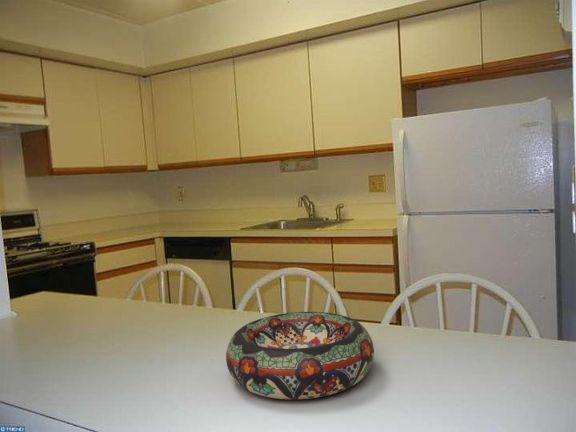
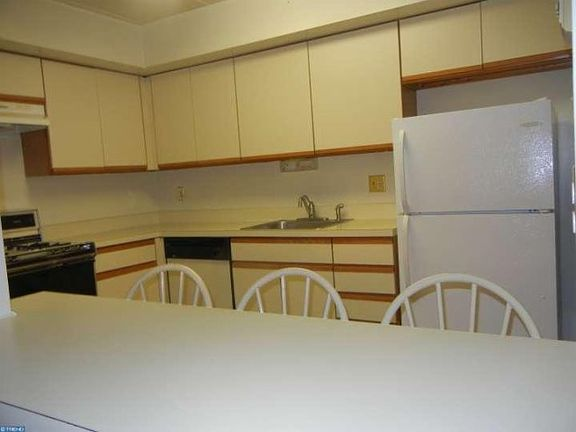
- decorative bowl [225,311,375,400]
